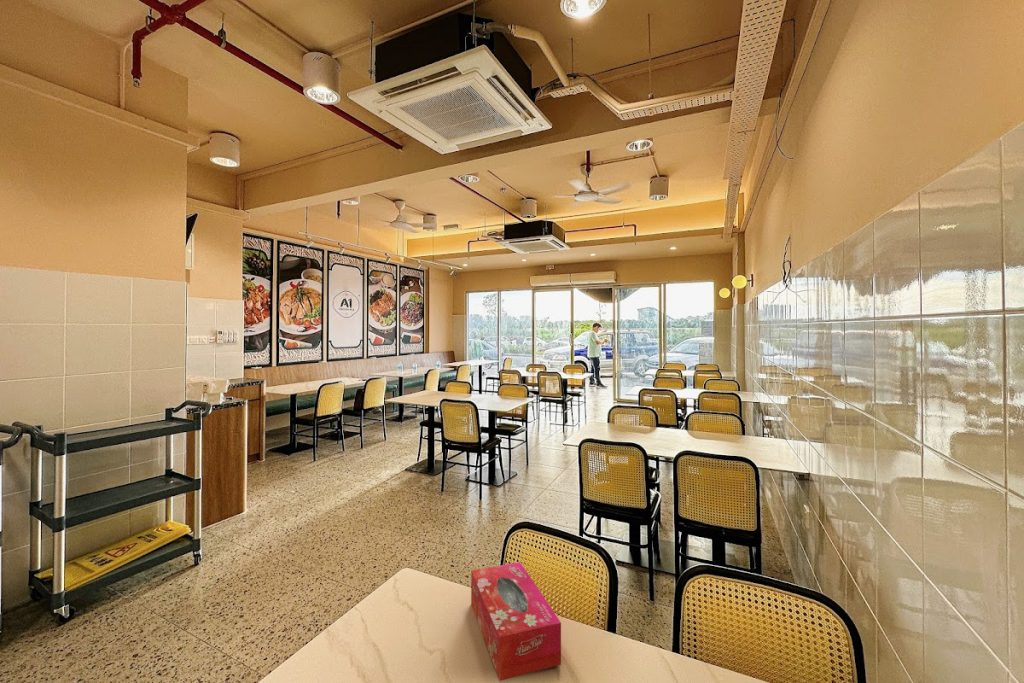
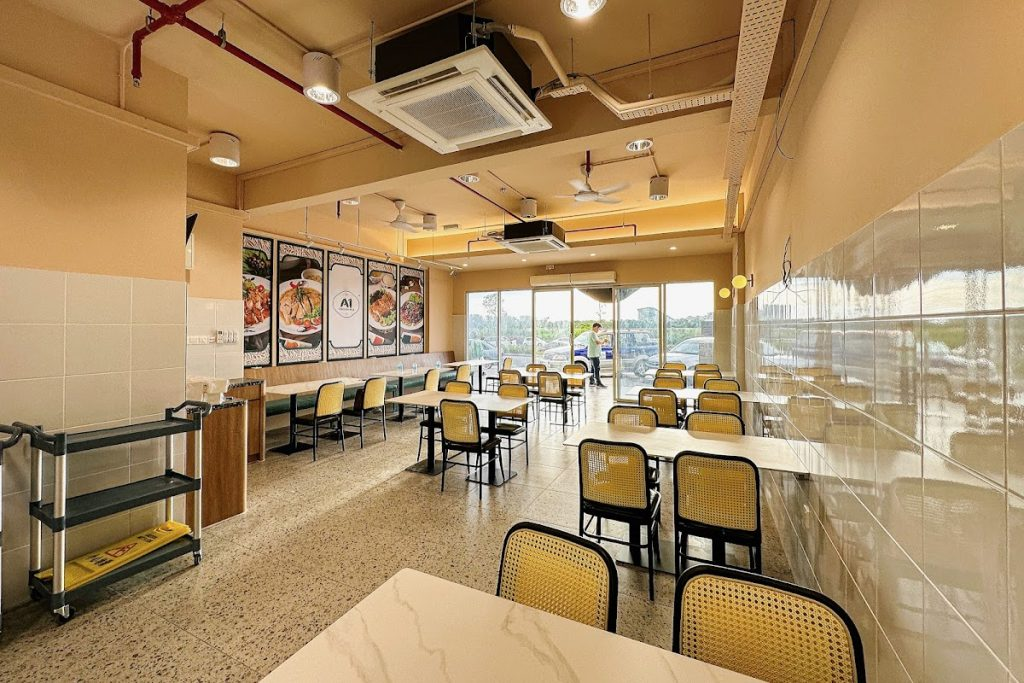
- tissue box [470,561,562,682]
